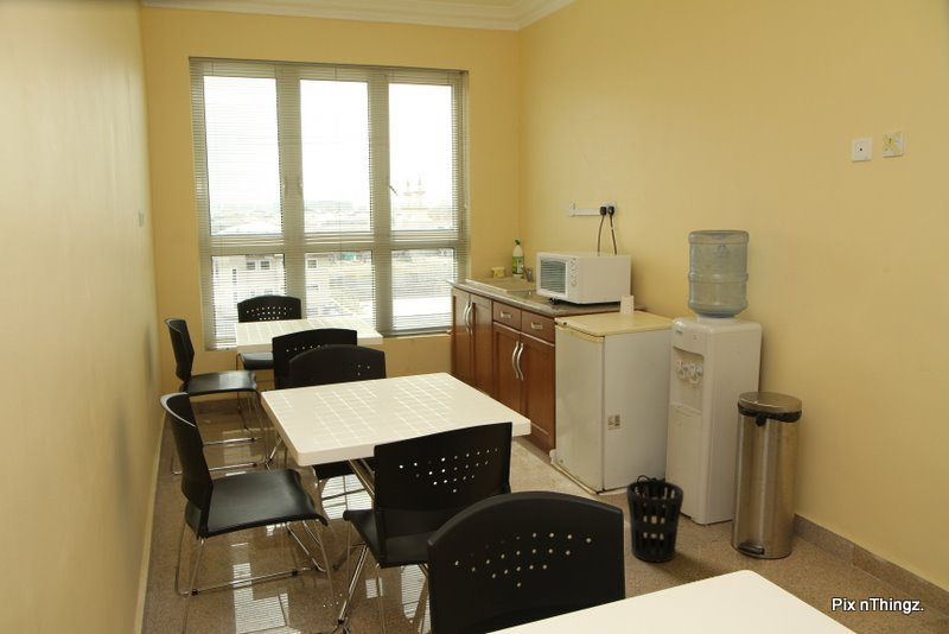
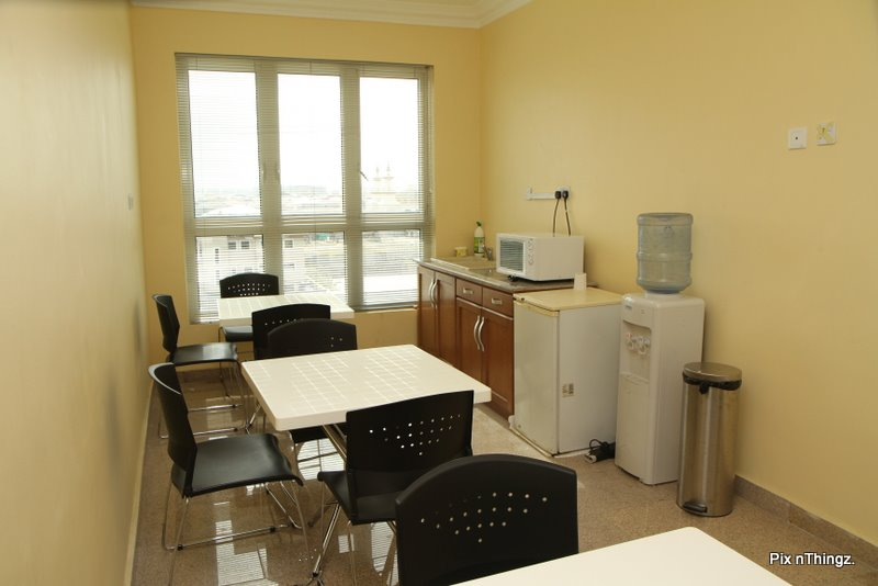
- wastebasket [625,478,684,563]
